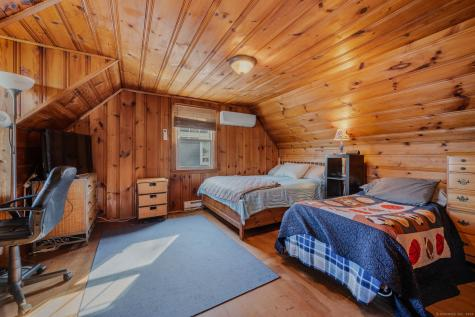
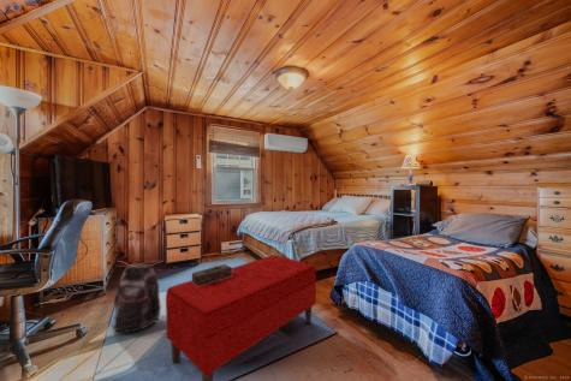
+ bench [165,254,317,381]
+ decorative box [191,263,232,286]
+ backpack [111,263,162,333]
